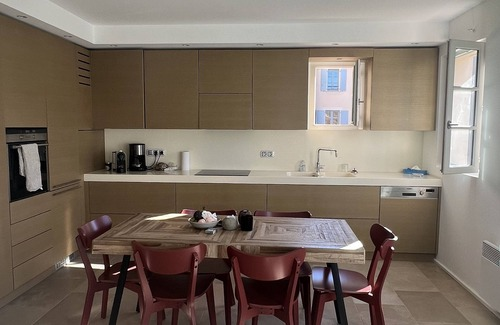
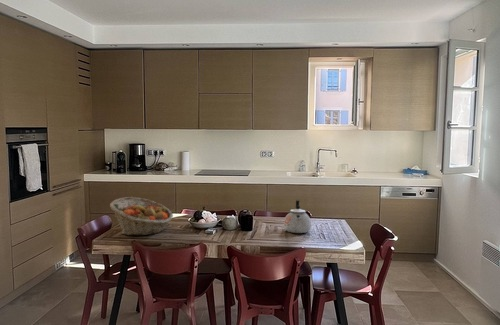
+ fruit basket [109,196,174,237]
+ kettle [283,199,312,234]
